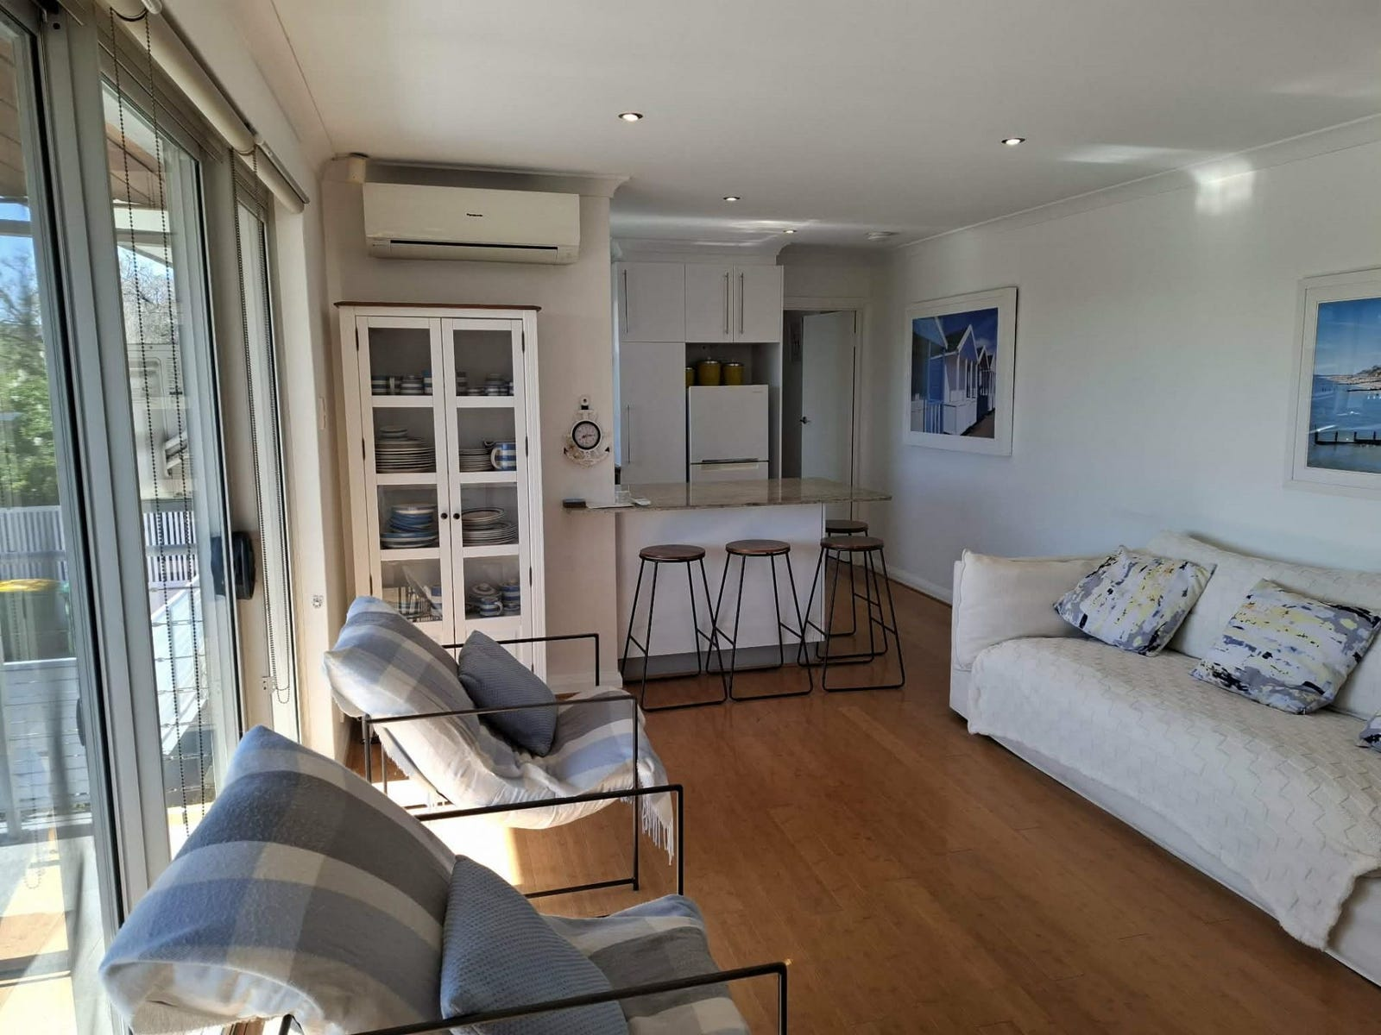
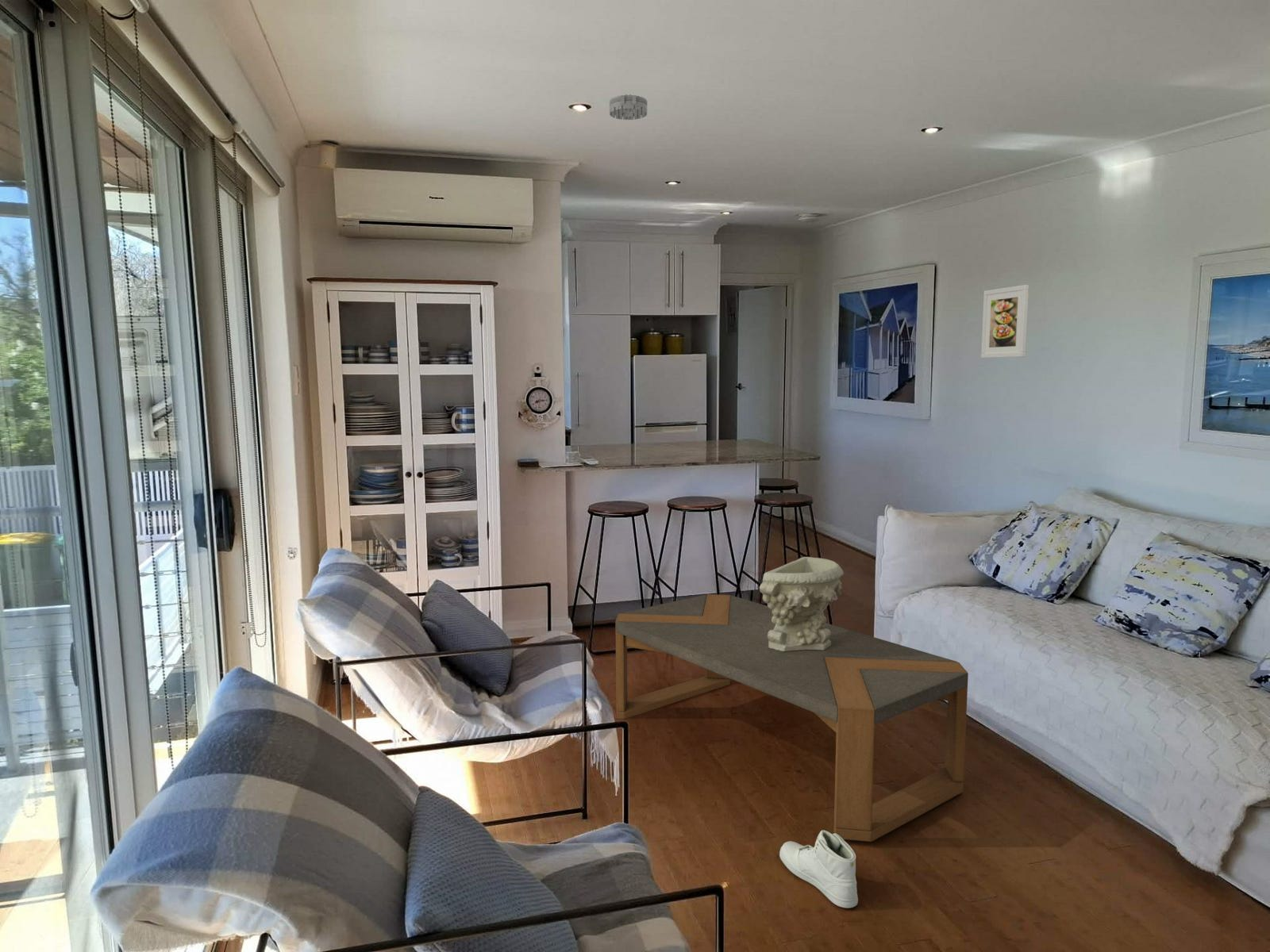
+ smoke detector [609,94,648,121]
+ sneaker [779,829,859,908]
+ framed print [980,284,1029,359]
+ decorative bowl [759,556,845,651]
+ coffee table [615,593,969,843]
